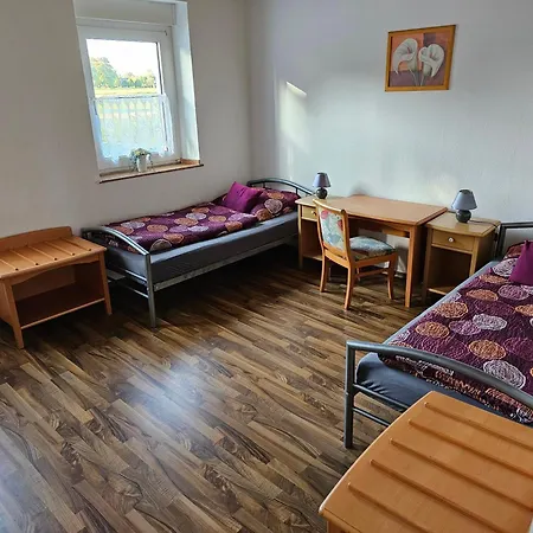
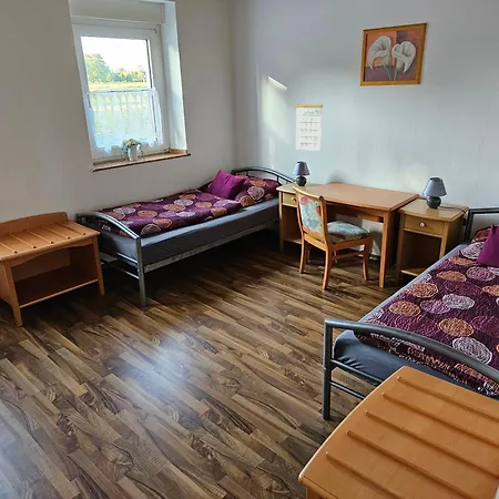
+ calendar [295,94,324,152]
